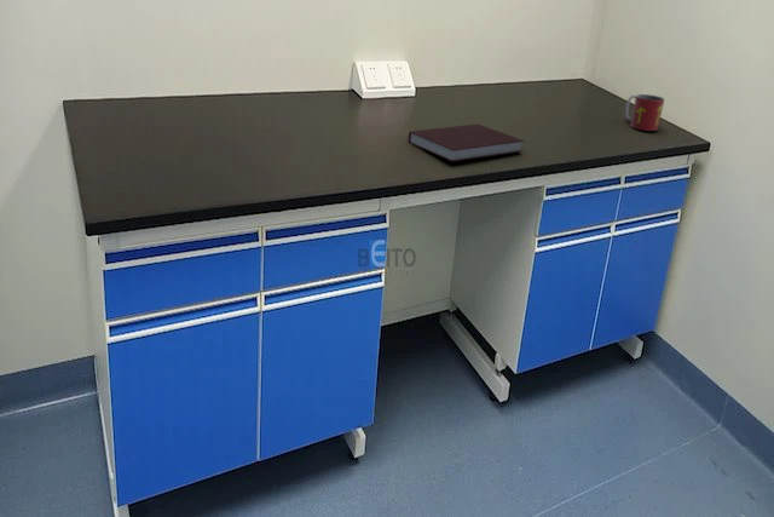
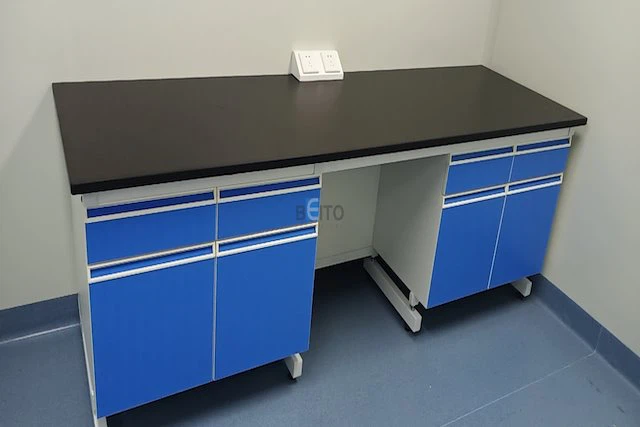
- notebook [408,123,525,163]
- mug [624,93,665,132]
